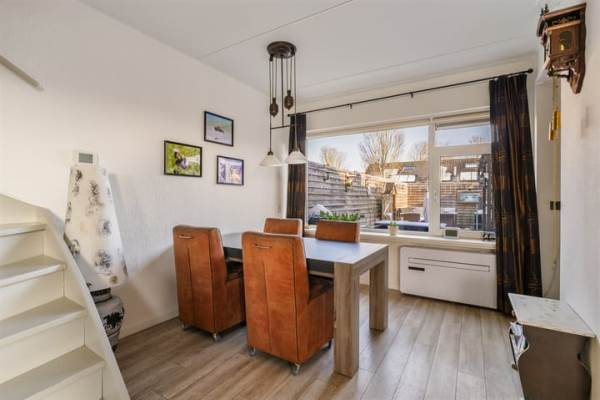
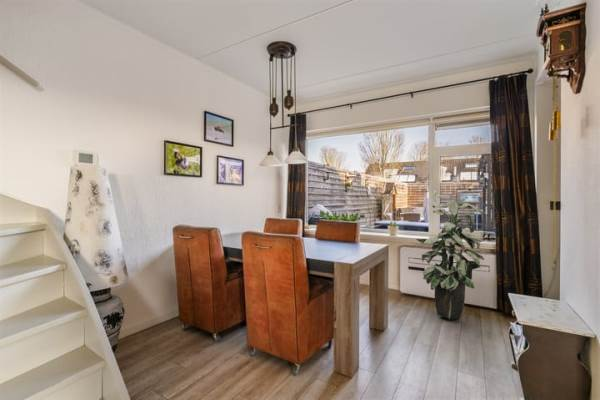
+ indoor plant [415,194,485,321]
